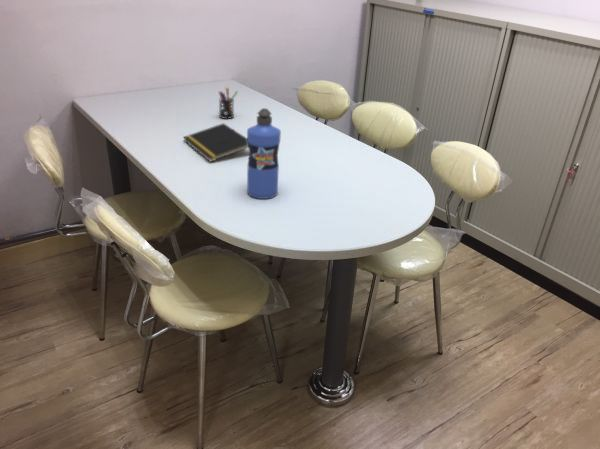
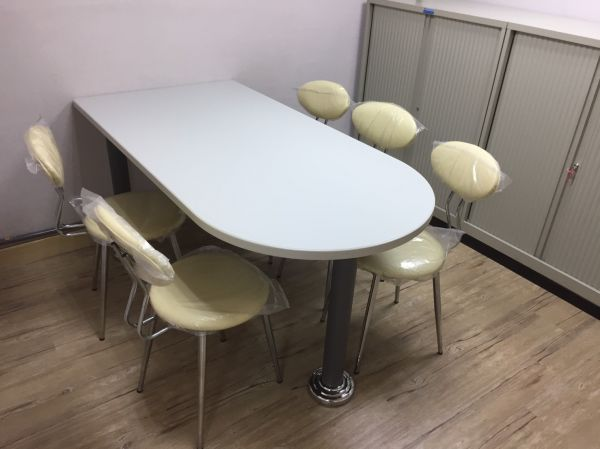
- water bottle [246,107,282,200]
- notepad [182,122,249,163]
- pen holder [218,86,239,120]
